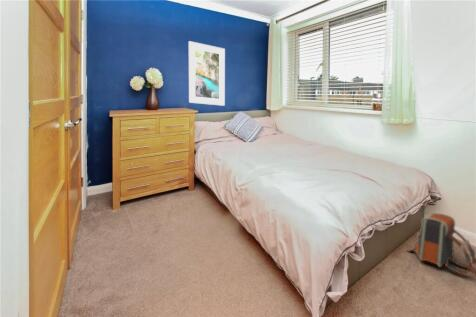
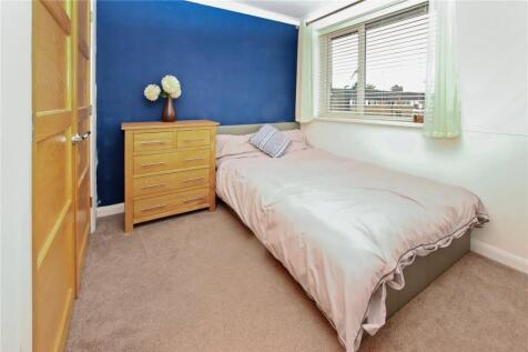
- backpack [404,212,476,277]
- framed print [188,40,226,107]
